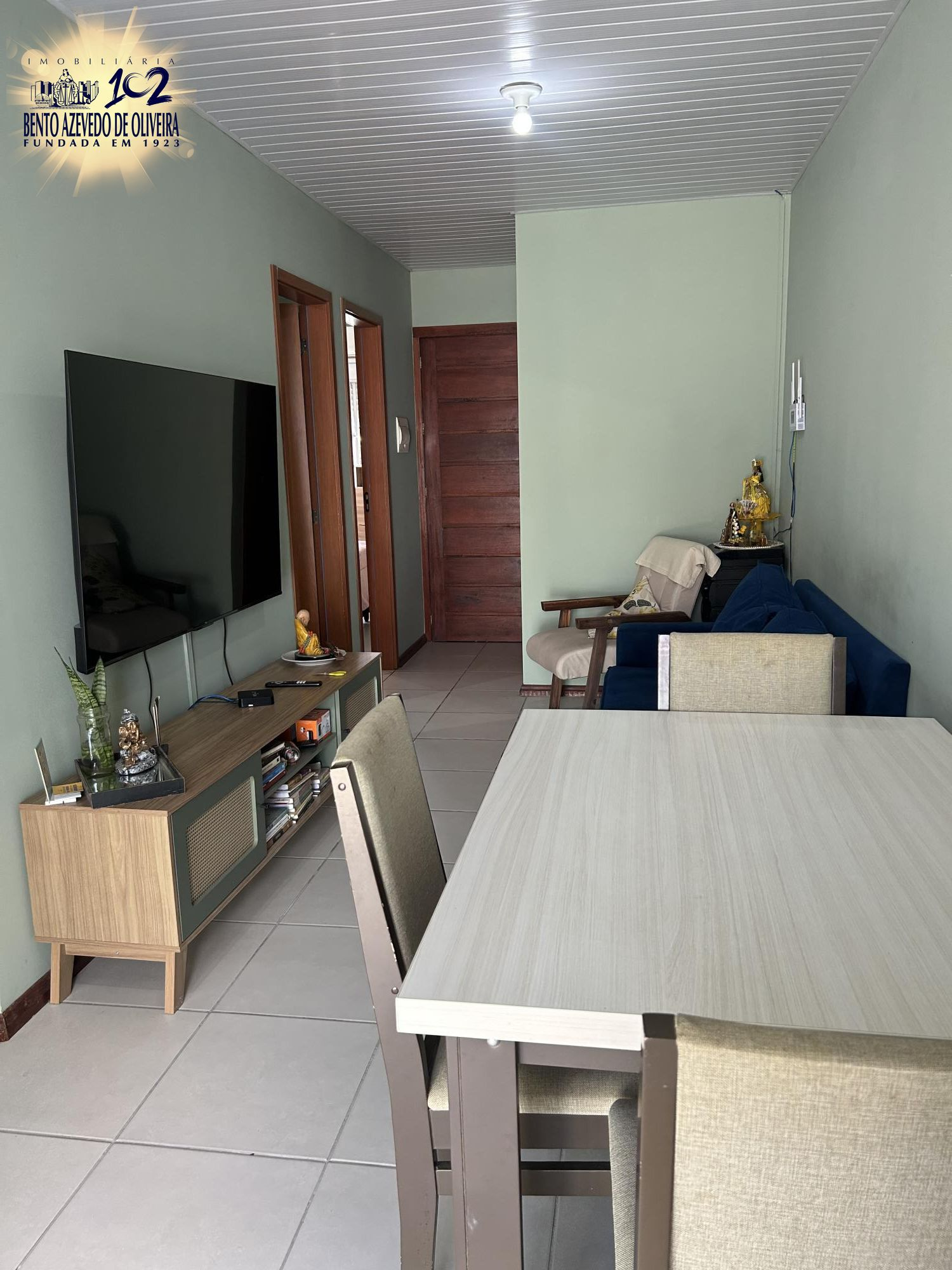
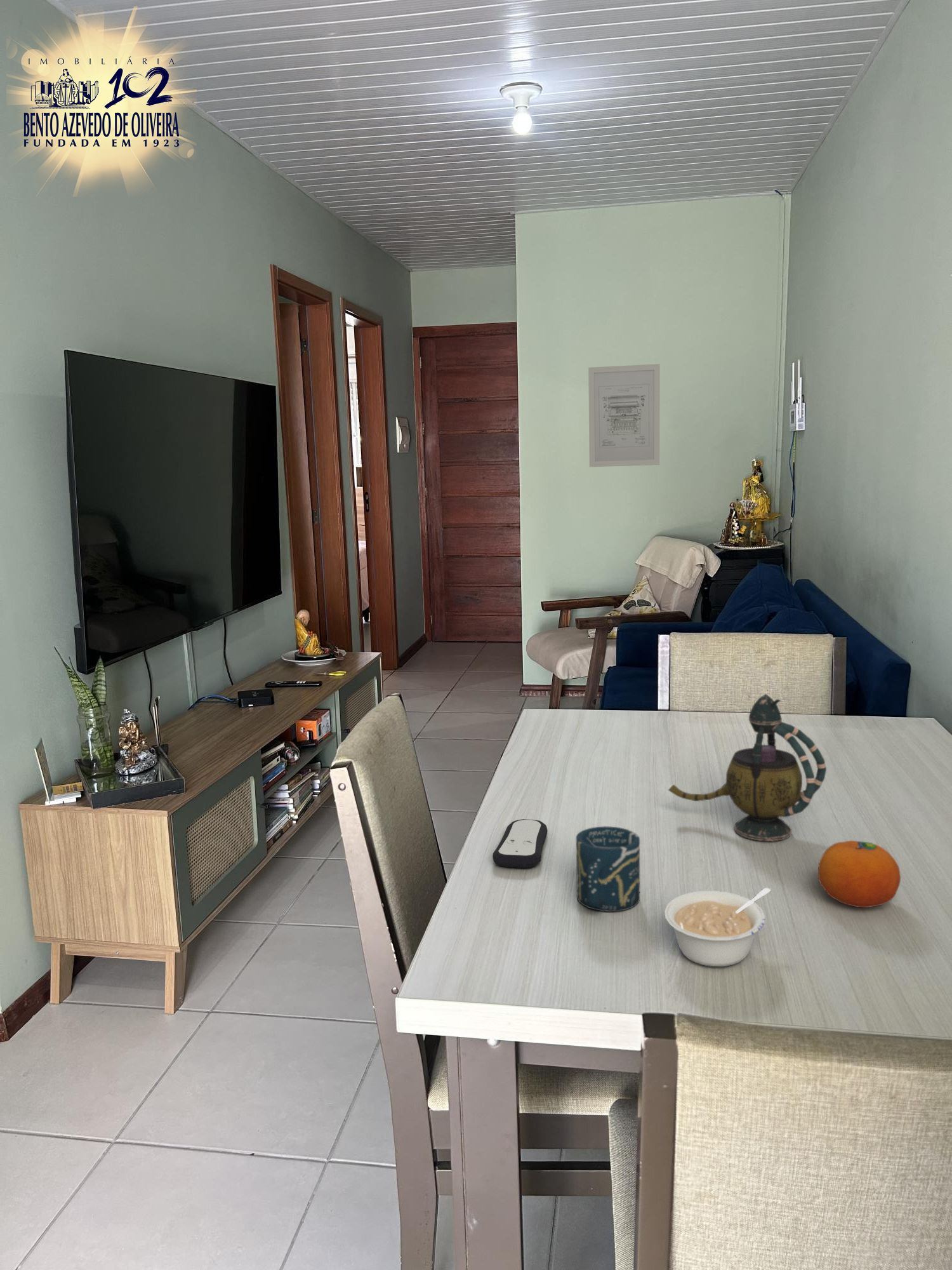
+ fruit [817,840,901,908]
+ legume [664,887,772,967]
+ cup [576,825,640,912]
+ teapot [668,693,827,841]
+ wall art [588,363,661,467]
+ remote control [492,819,548,869]
